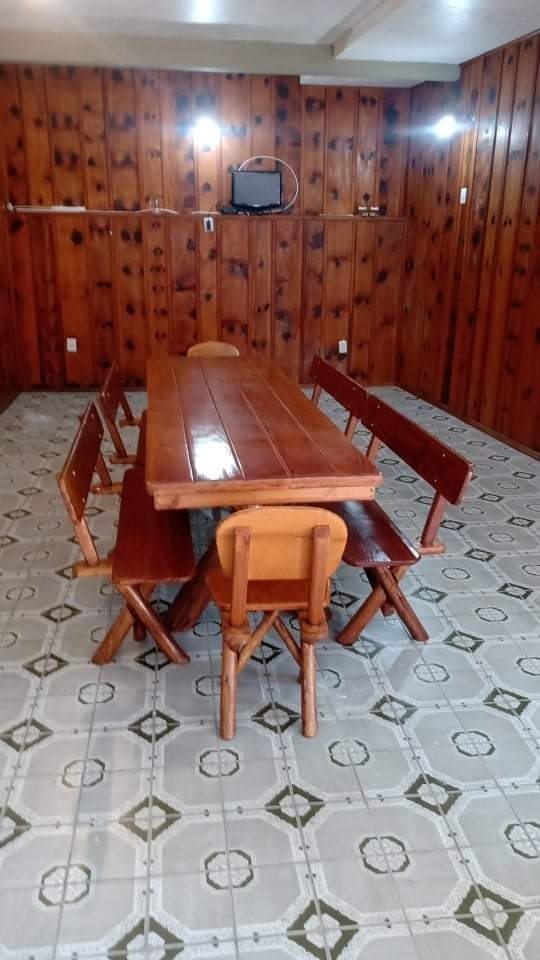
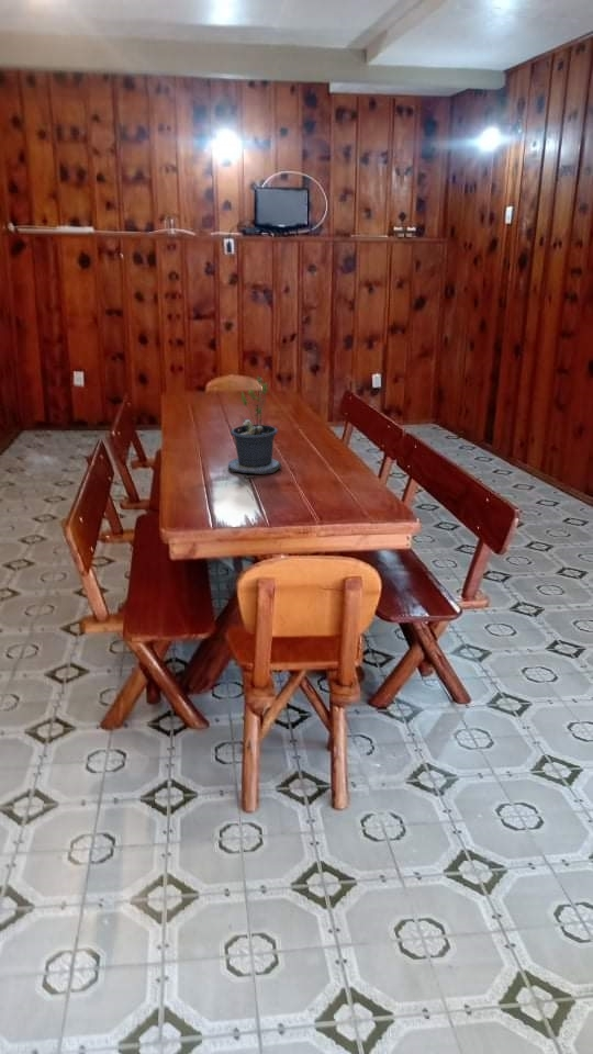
+ potted plant [227,375,282,480]
